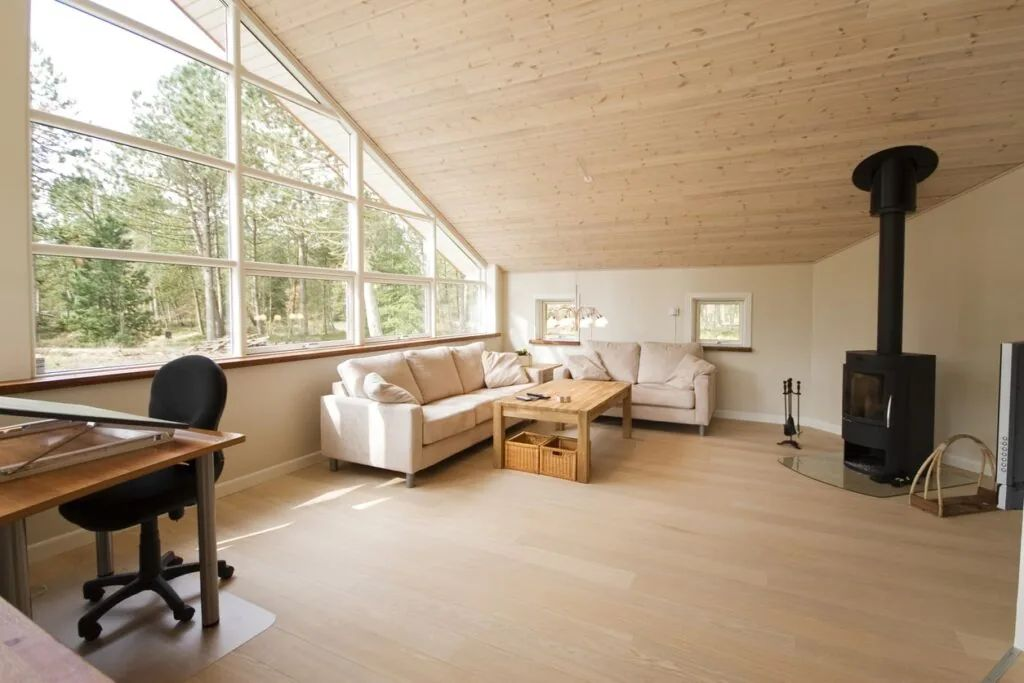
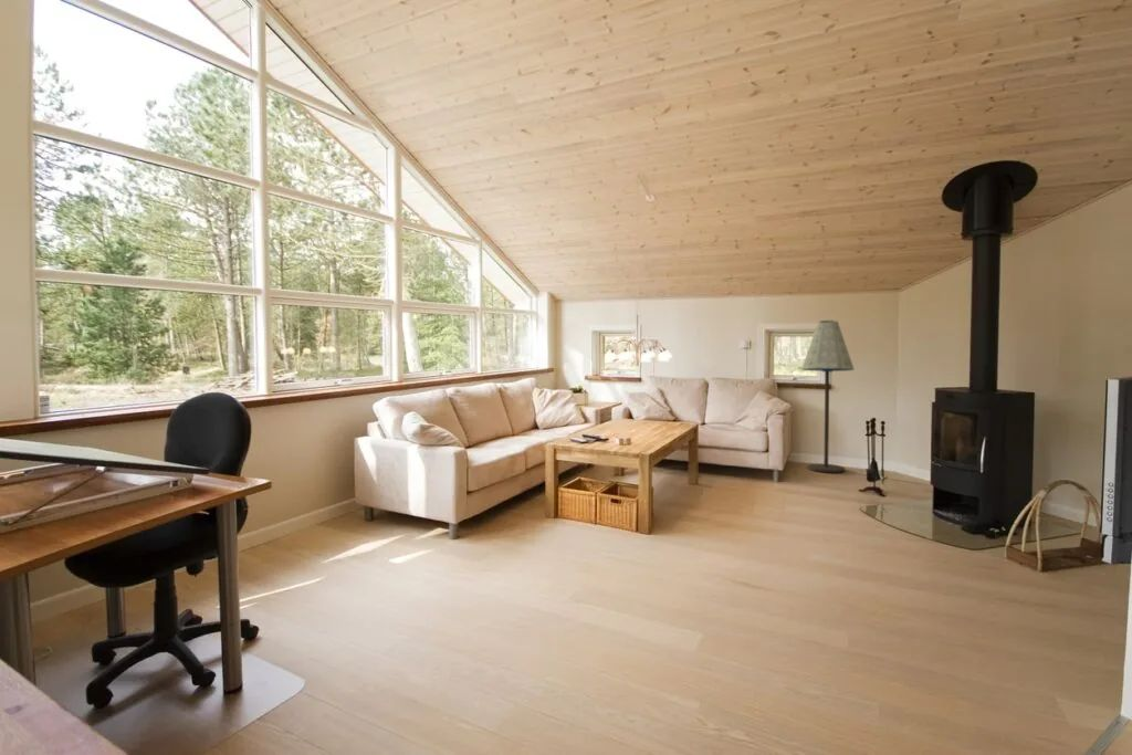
+ floor lamp [800,319,856,474]
